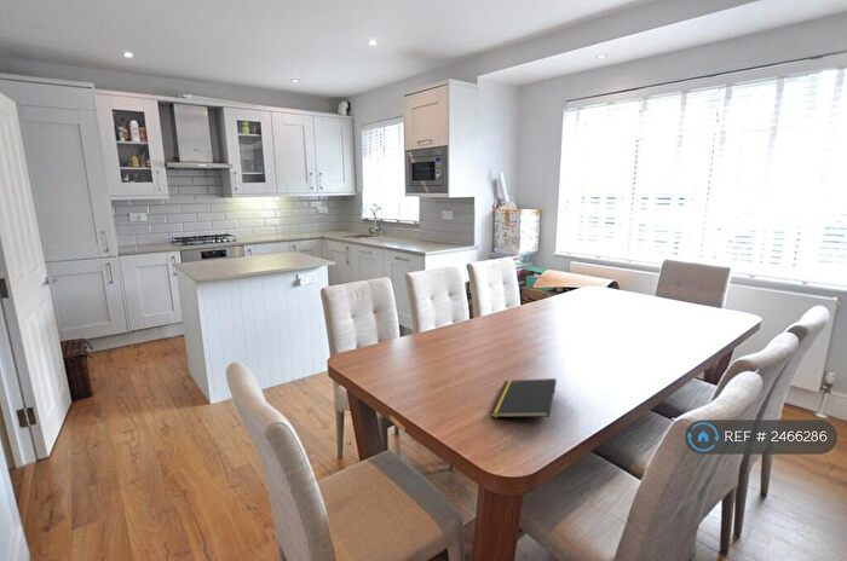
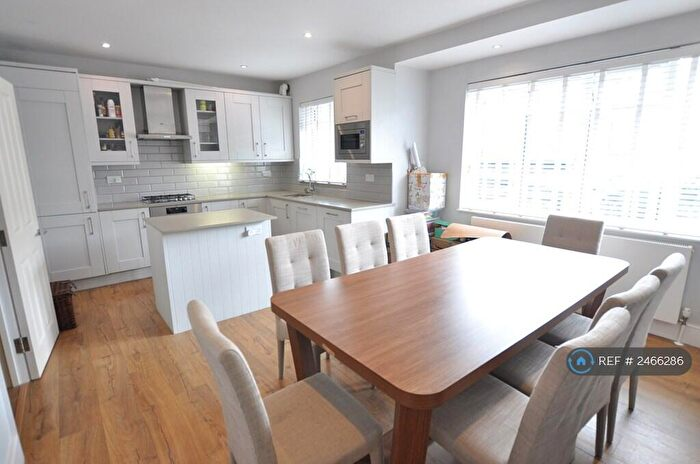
- notepad [489,377,558,418]
